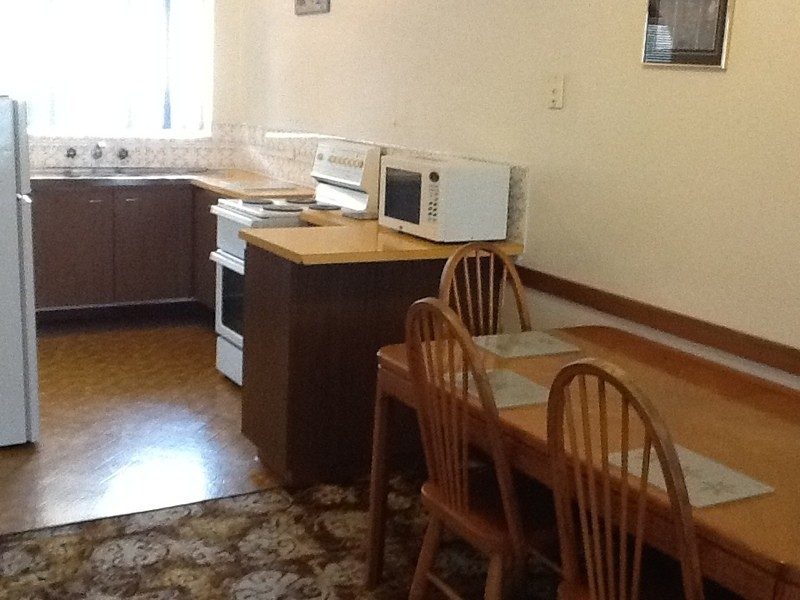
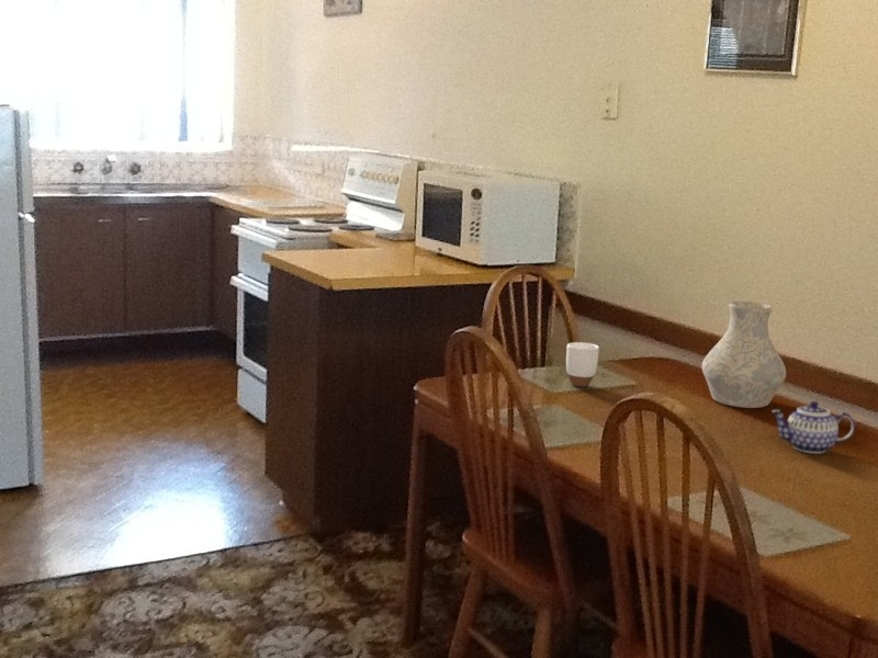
+ mug [565,341,600,388]
+ teapot [770,400,856,455]
+ vase [701,300,787,409]
